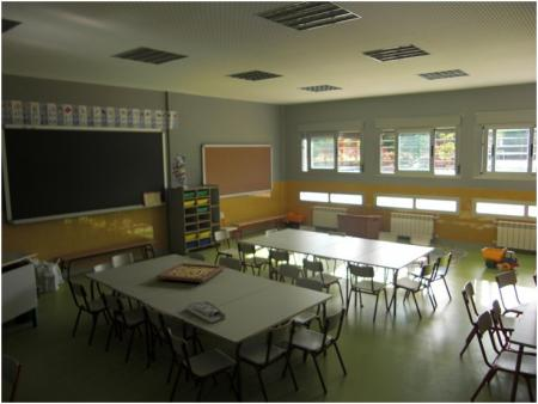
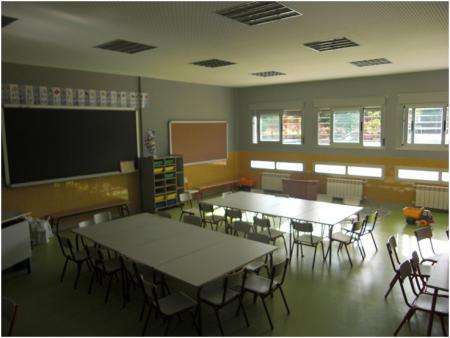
- gameboard [155,262,226,283]
- desk organizer [184,300,227,324]
